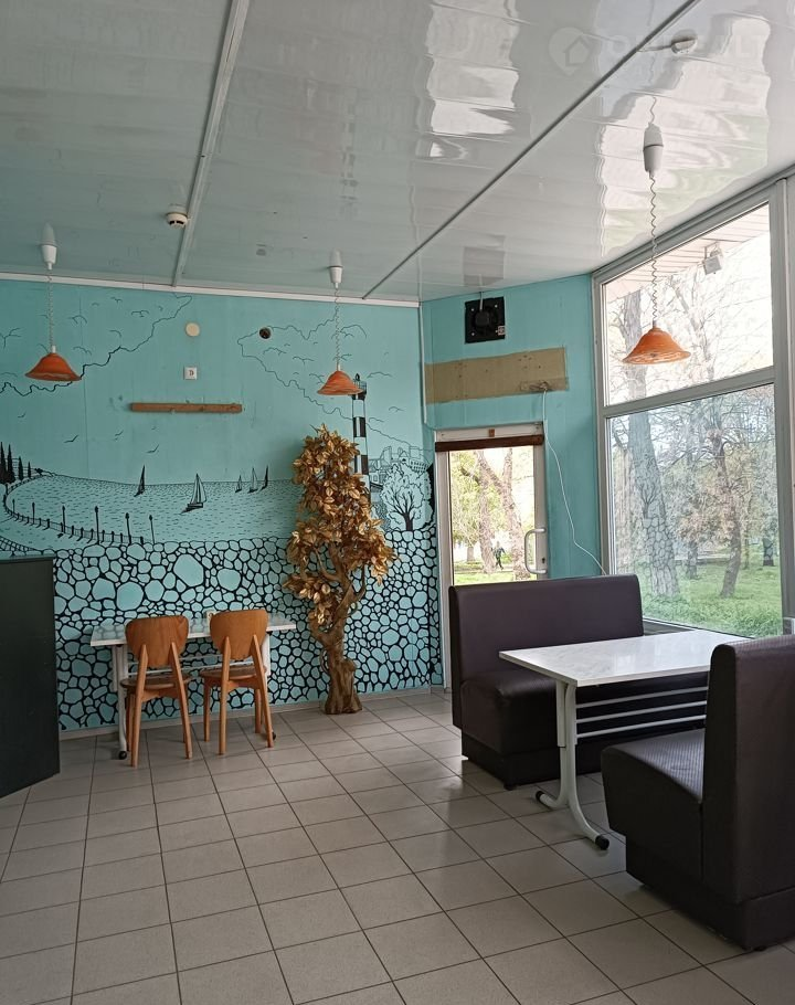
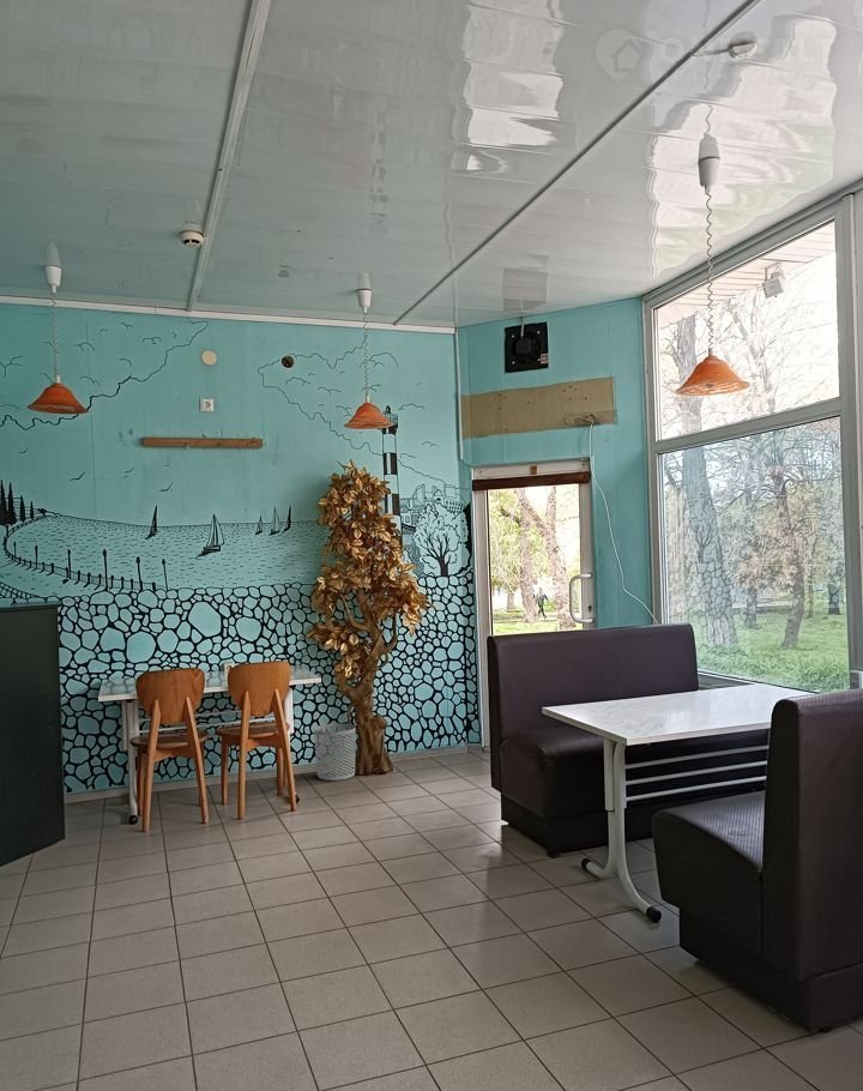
+ waste bin [313,723,357,782]
